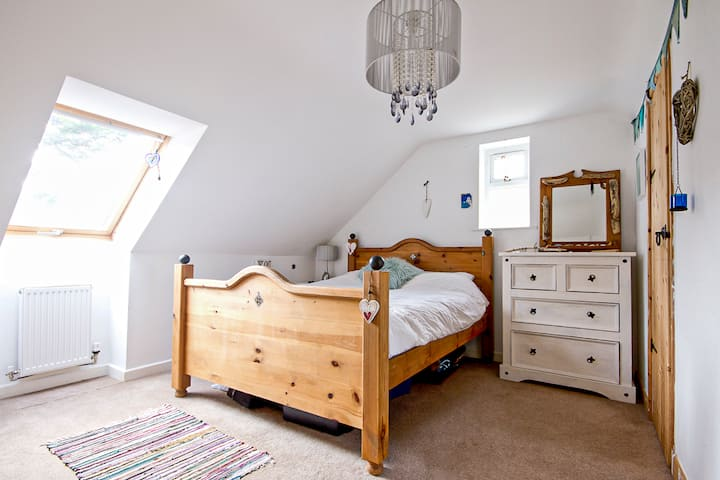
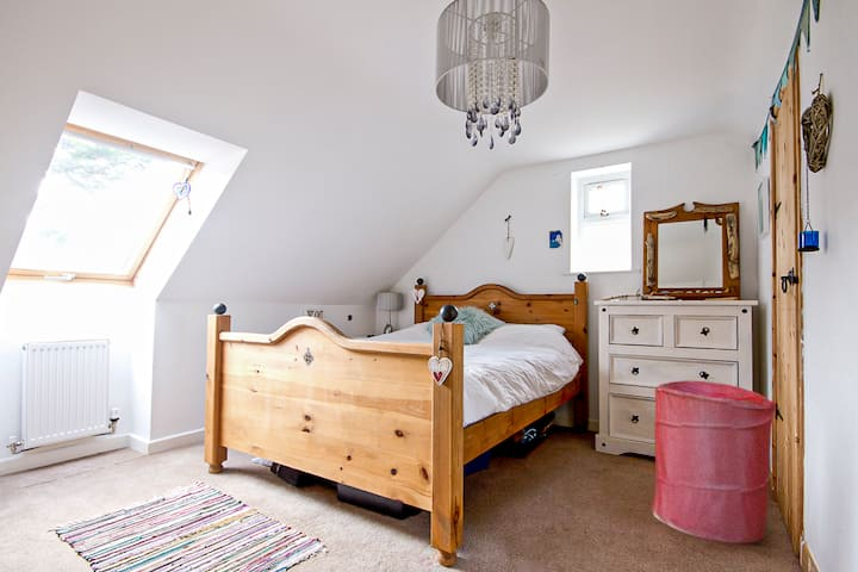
+ laundry hamper [651,380,777,545]
